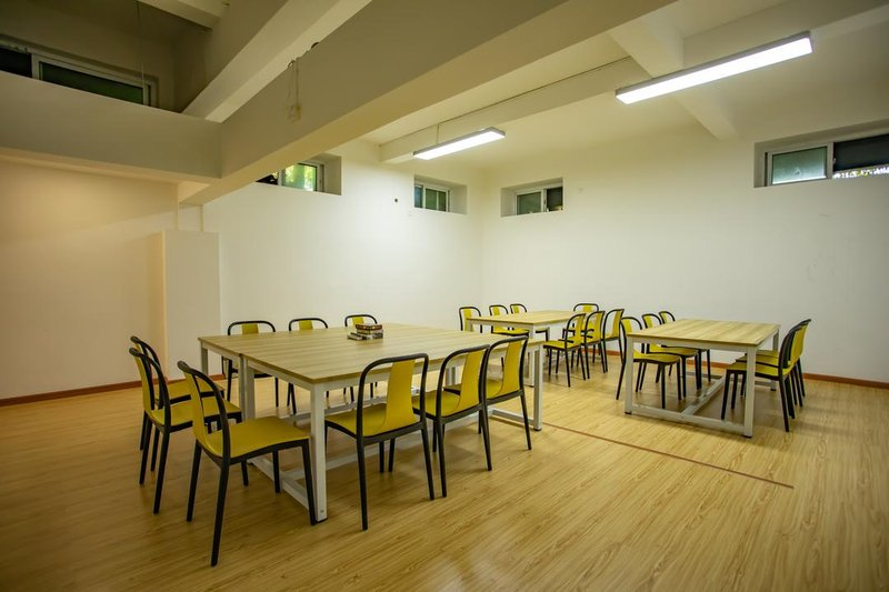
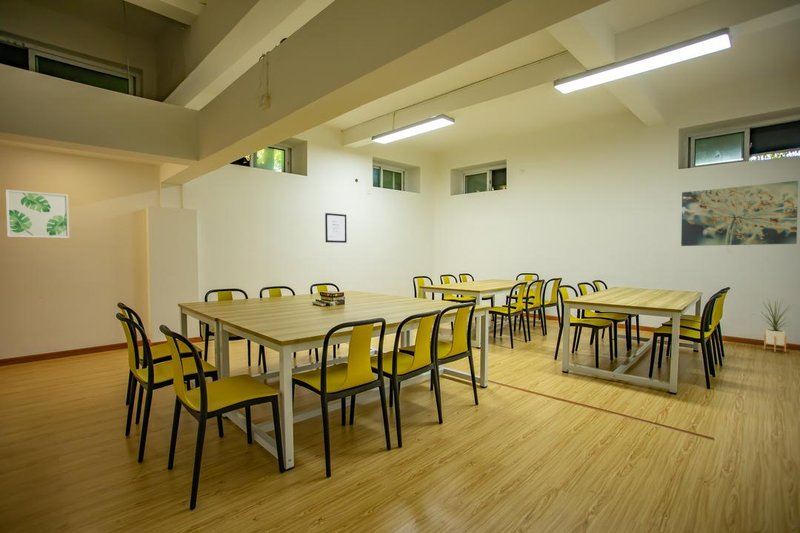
+ wall art [680,180,799,247]
+ wall art [324,212,348,244]
+ wall art [5,189,70,239]
+ house plant [760,299,797,353]
